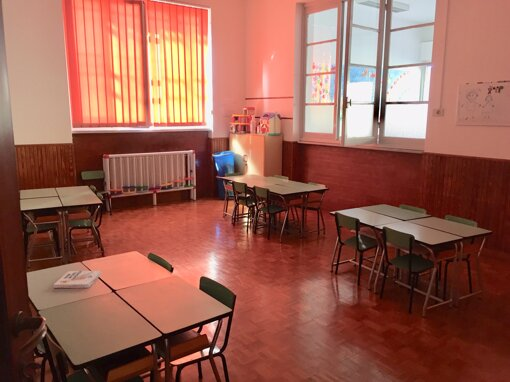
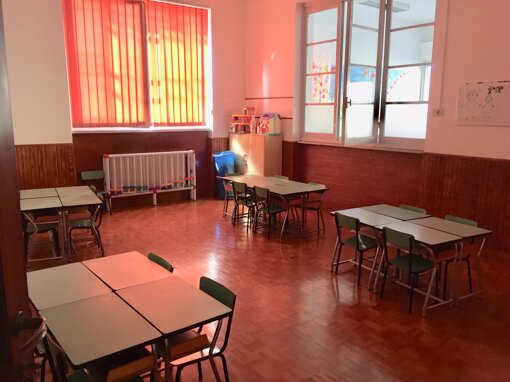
- book [52,270,102,289]
